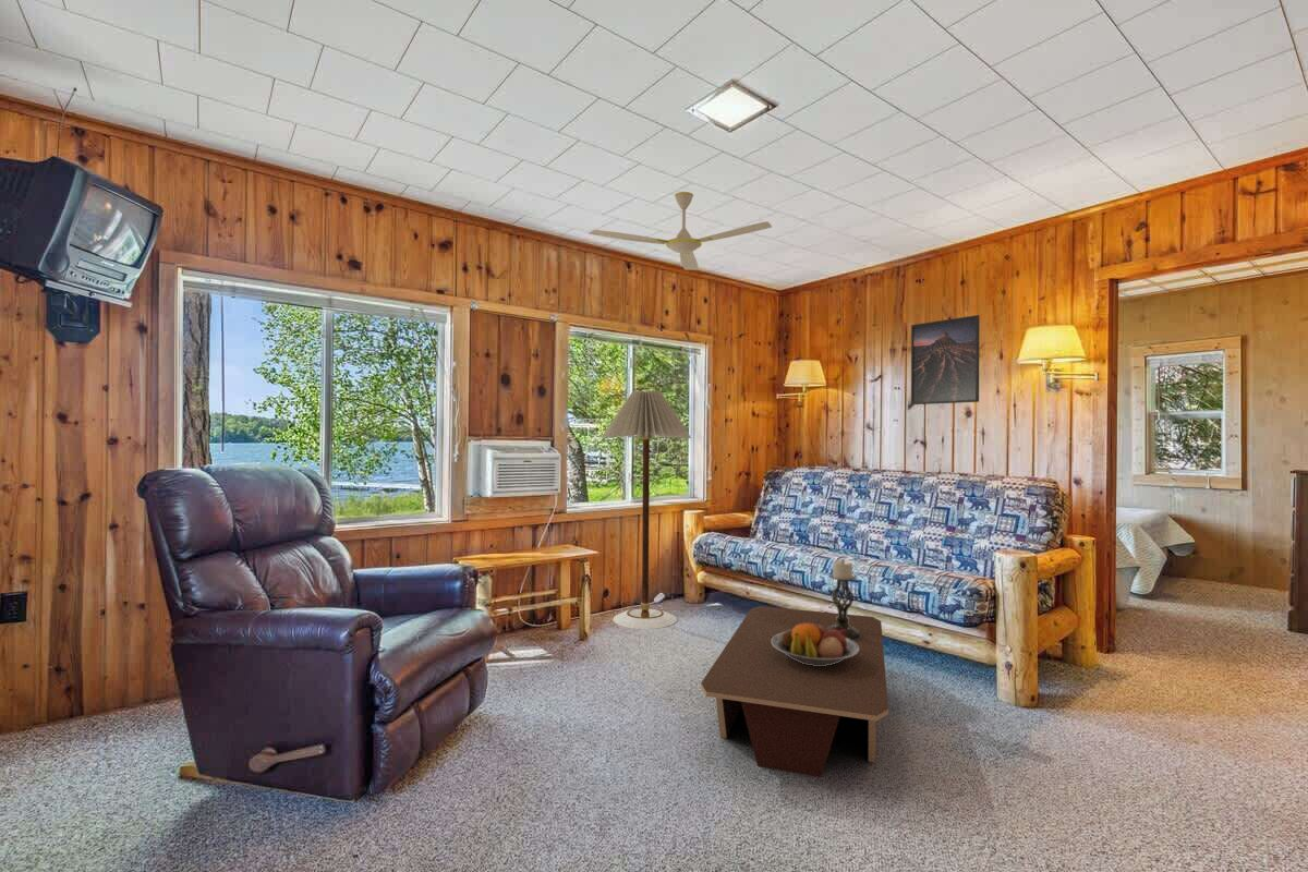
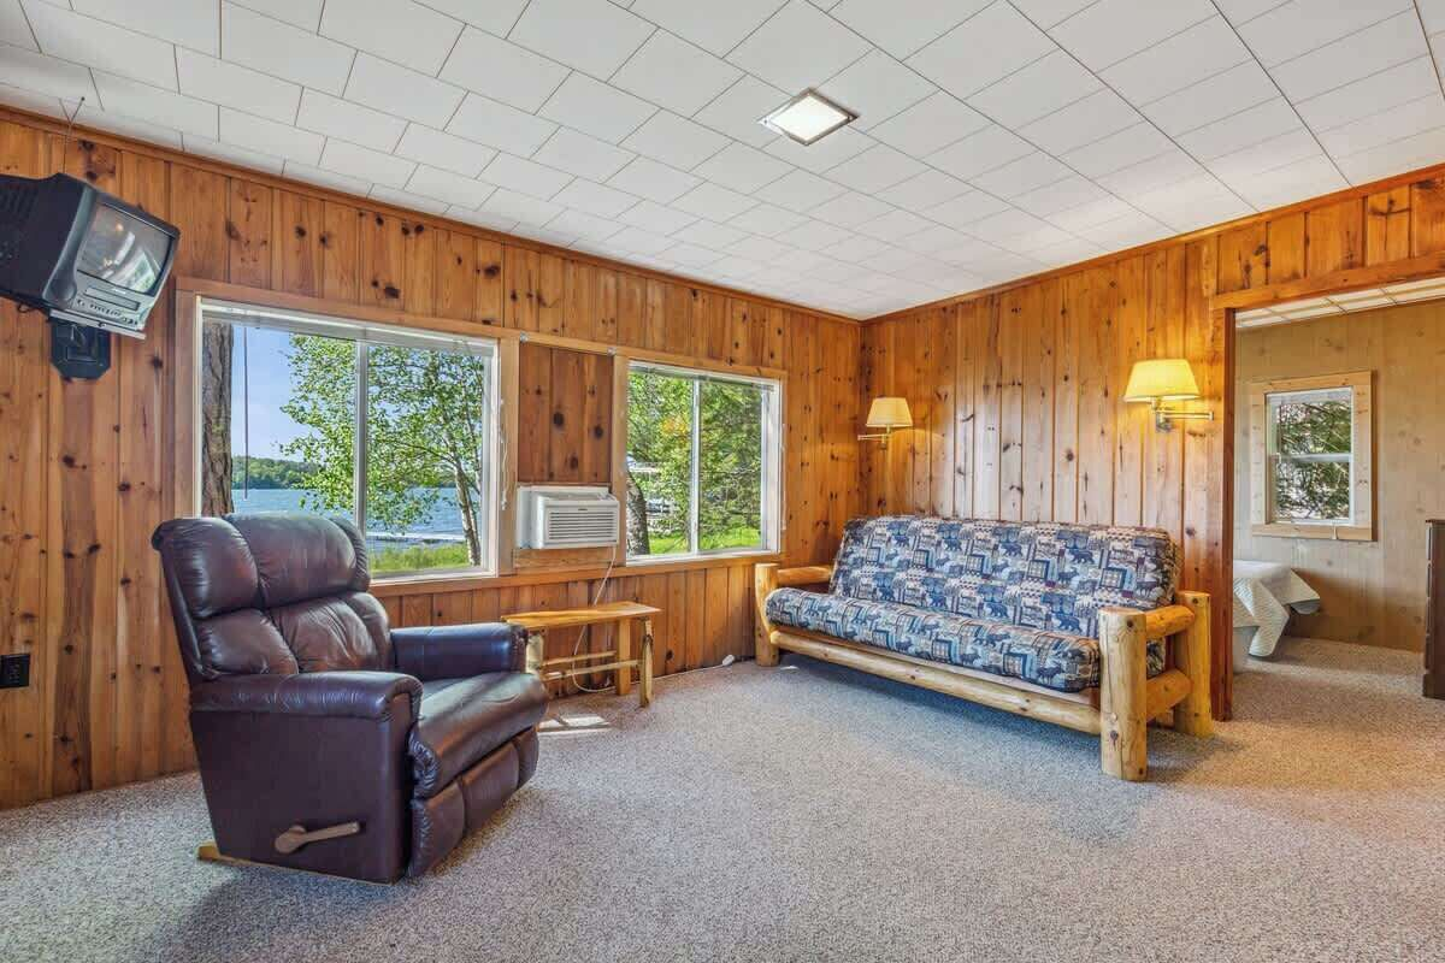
- floor lamp [600,389,692,630]
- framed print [910,314,981,405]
- coffee table [700,605,889,778]
- fruit bowl [772,621,859,666]
- ceiling fan [588,191,773,271]
- candle holder [826,558,860,640]
